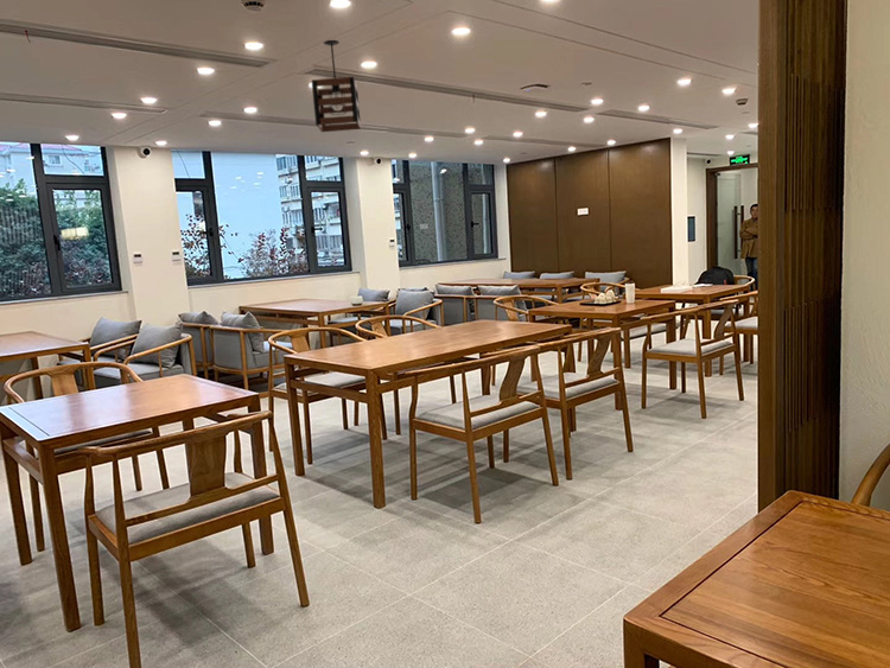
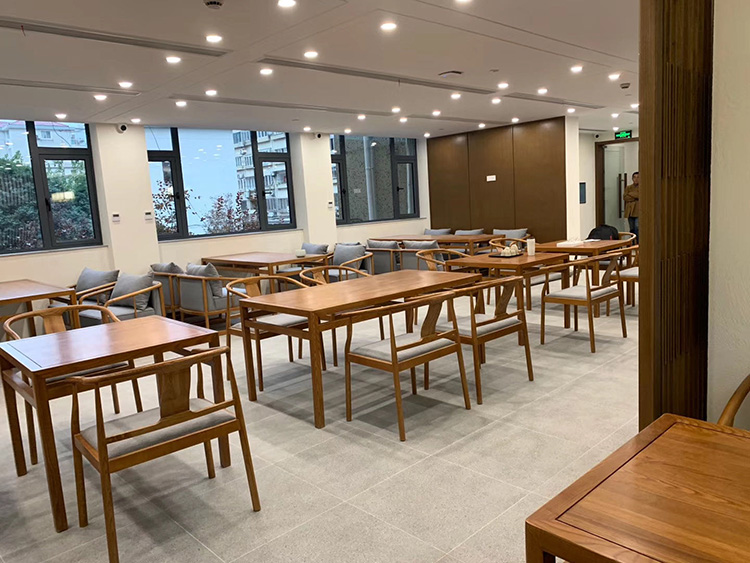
- pendant light [310,39,362,133]
